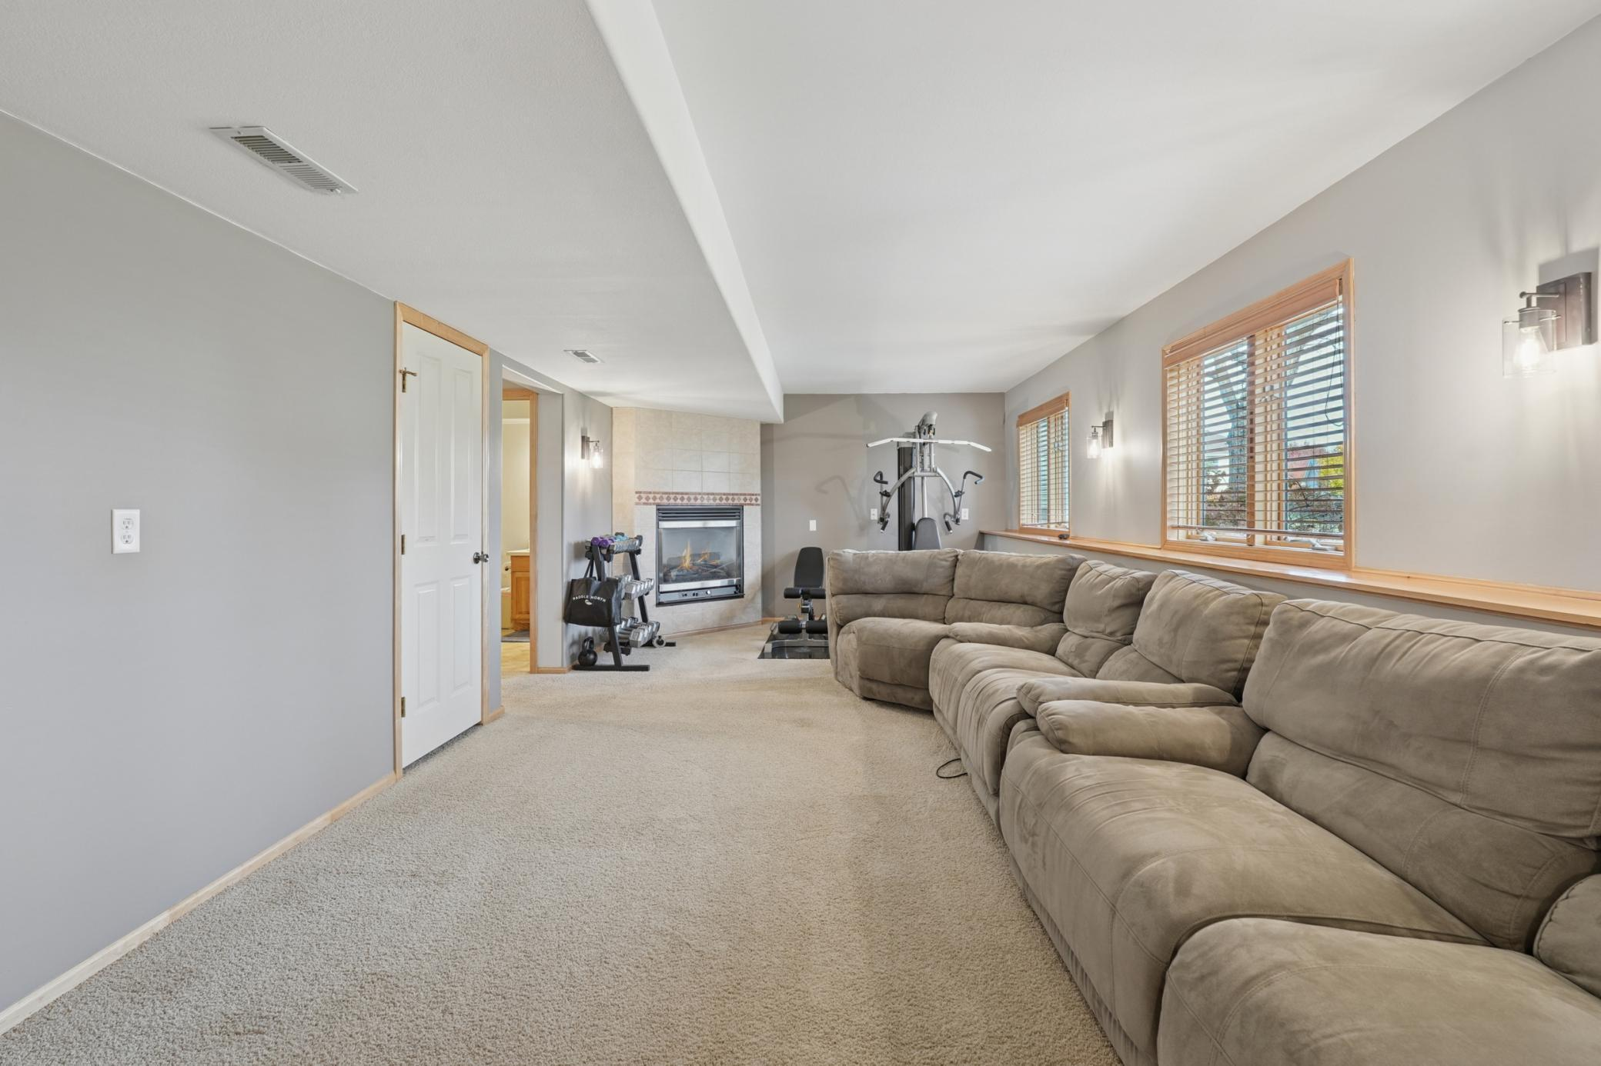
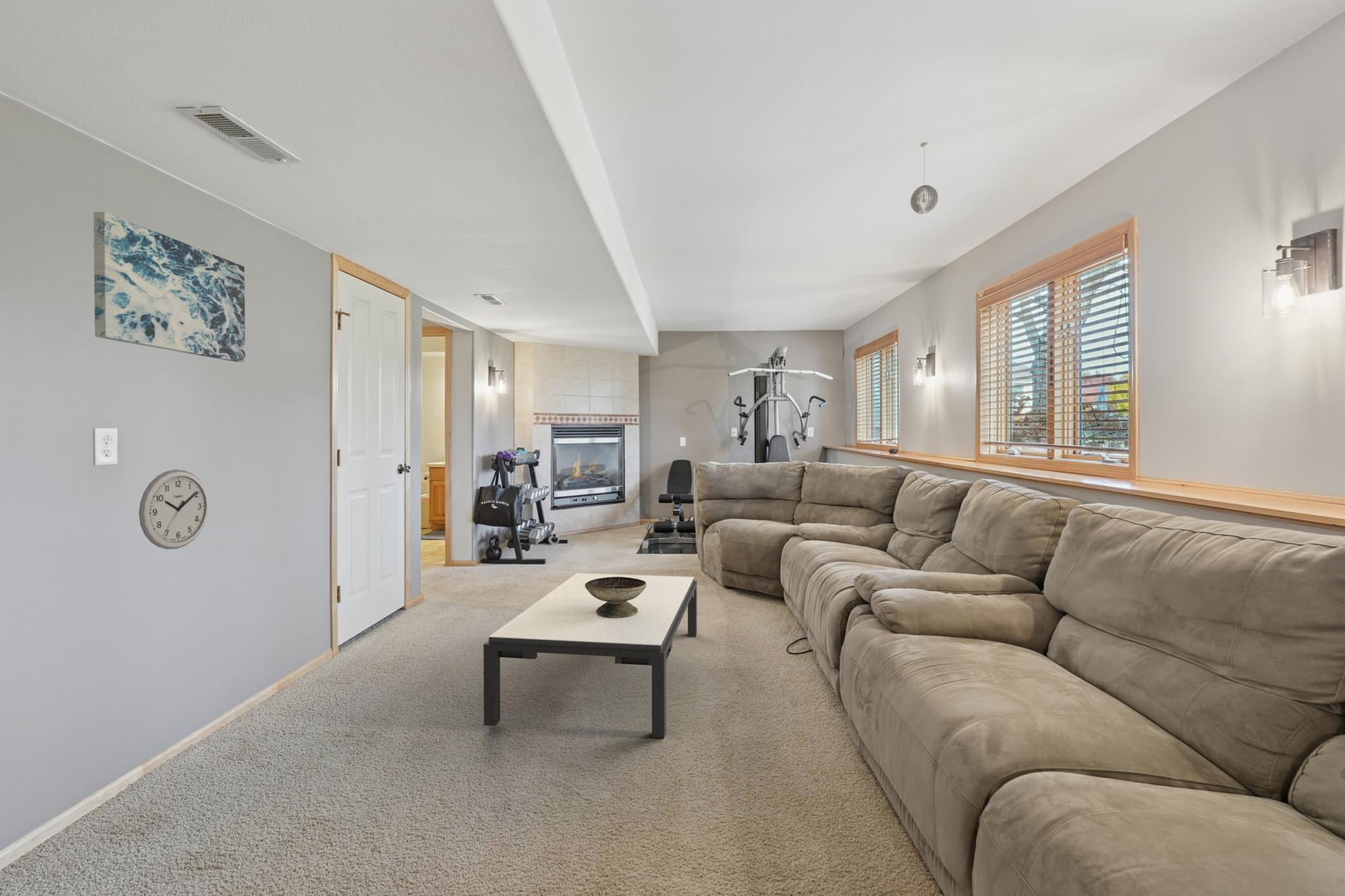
+ coffee table [483,573,698,739]
+ decorative bowl [585,577,647,618]
+ wall clock [138,469,210,550]
+ pendant light [910,142,939,215]
+ wall art [92,211,246,363]
